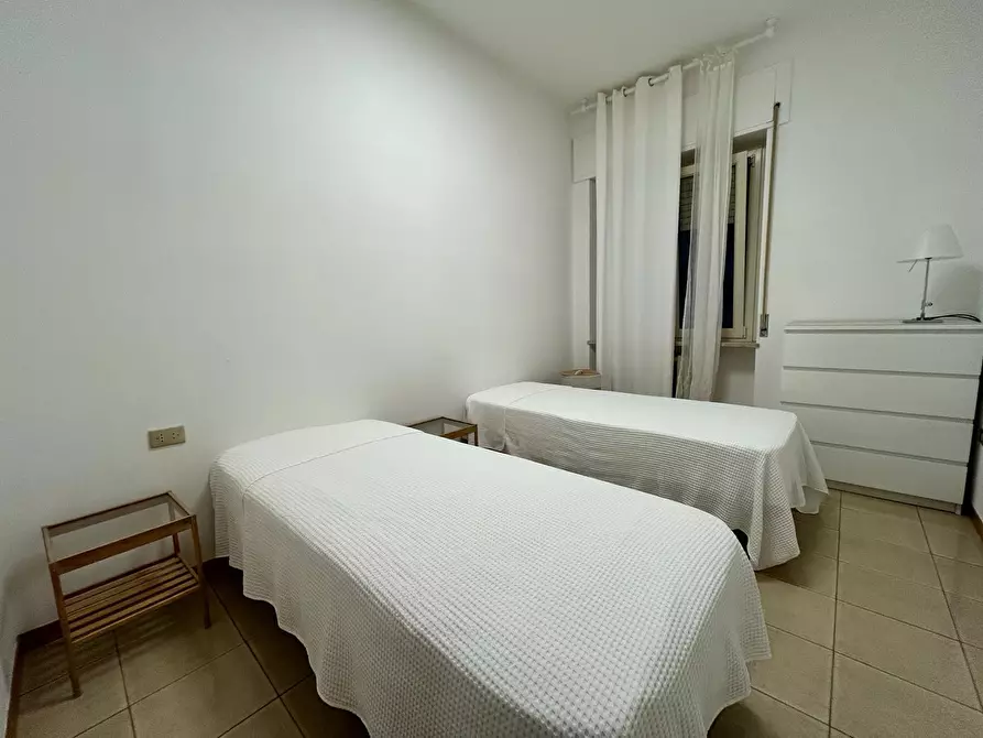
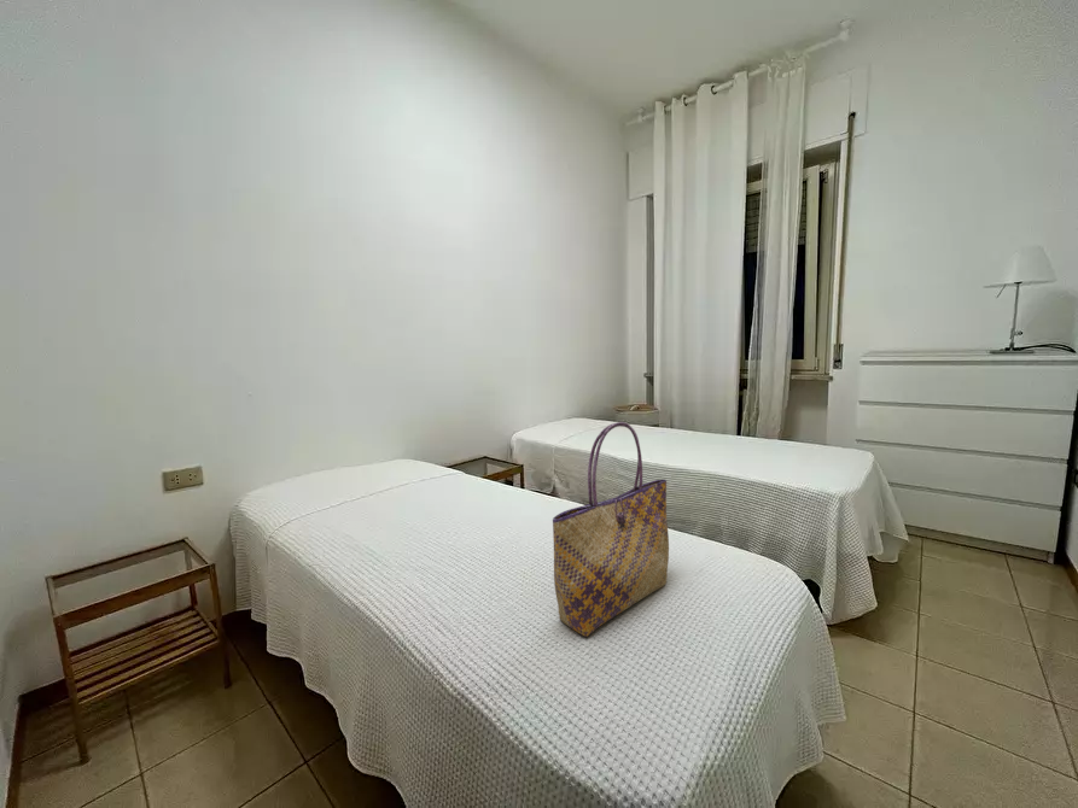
+ tote bag [552,421,670,638]
